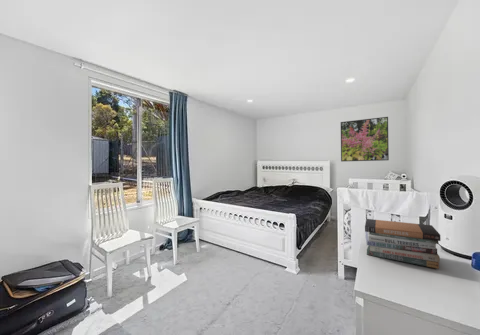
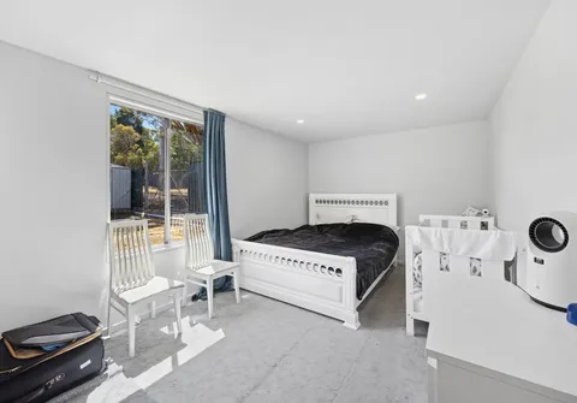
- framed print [340,116,390,162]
- book stack [364,218,441,270]
